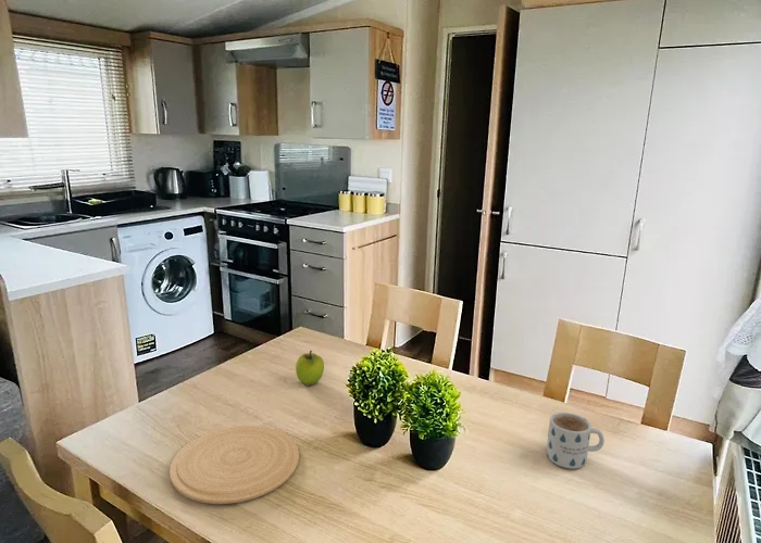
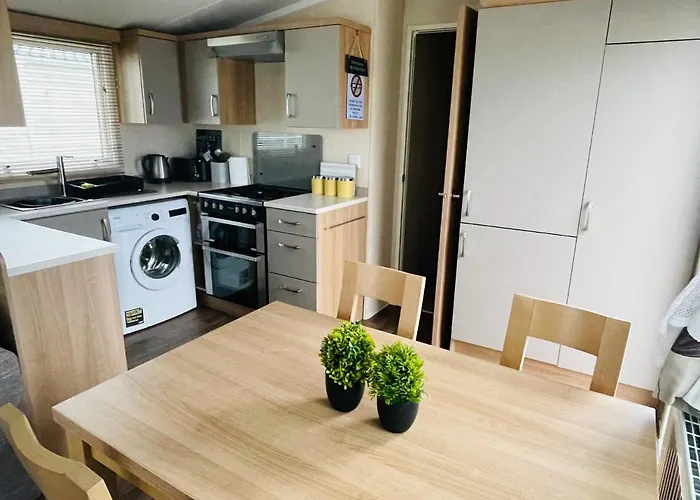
- fruit [295,350,325,387]
- mug [546,412,606,470]
- plate [169,425,300,505]
